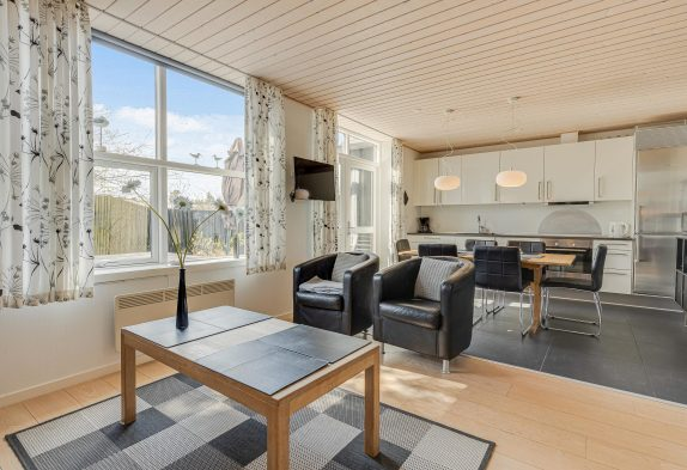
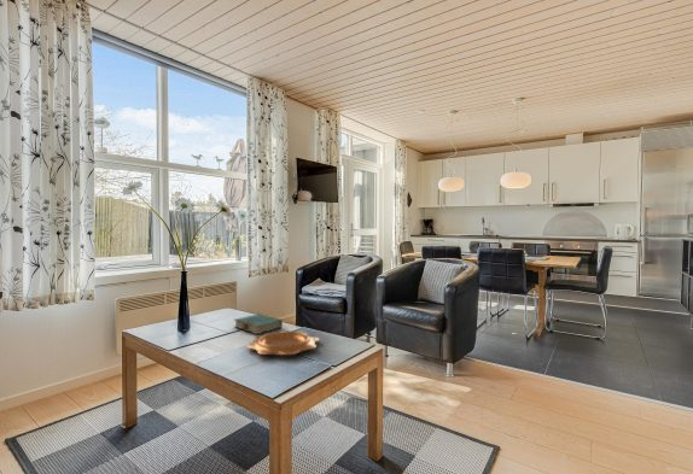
+ decorative bowl [245,330,321,357]
+ book [233,312,284,335]
